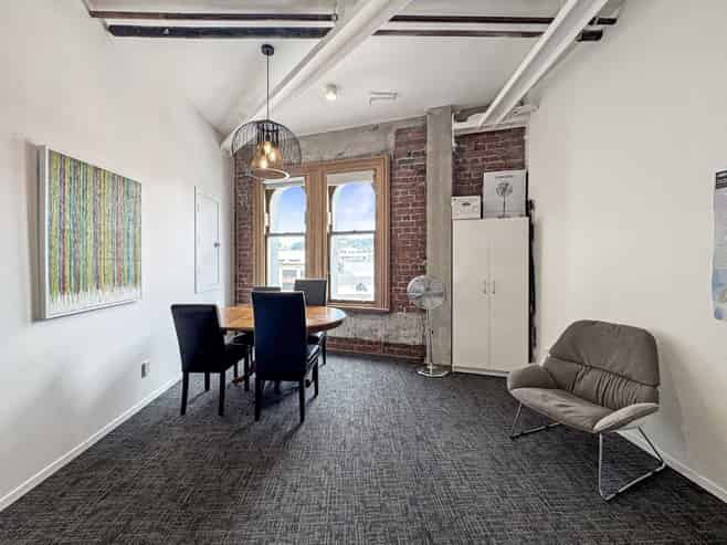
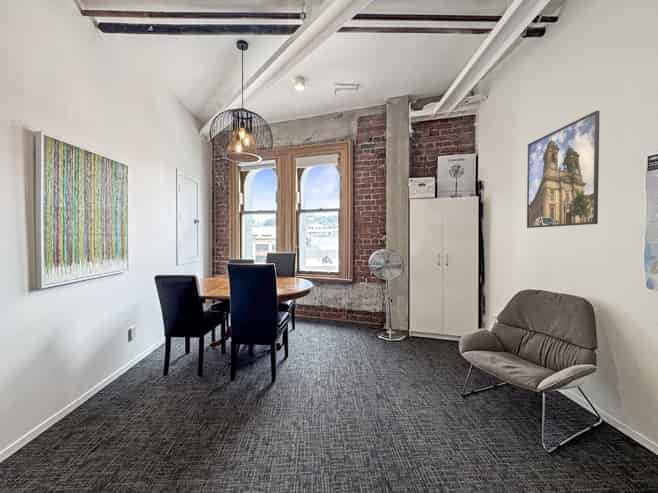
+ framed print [526,110,601,229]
